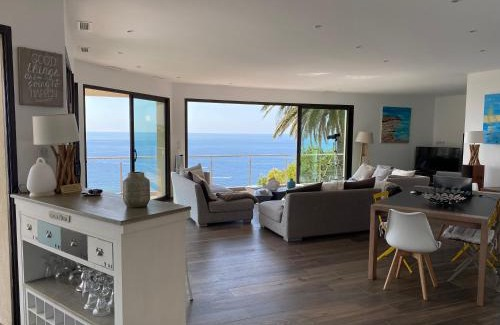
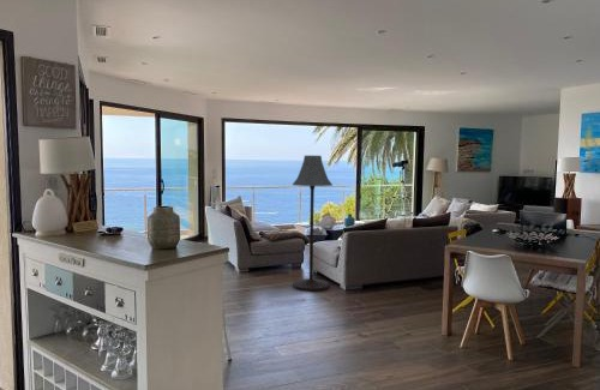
+ floor lamp [292,155,334,293]
